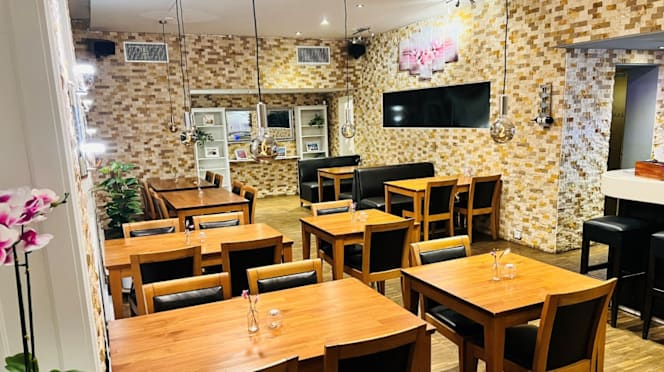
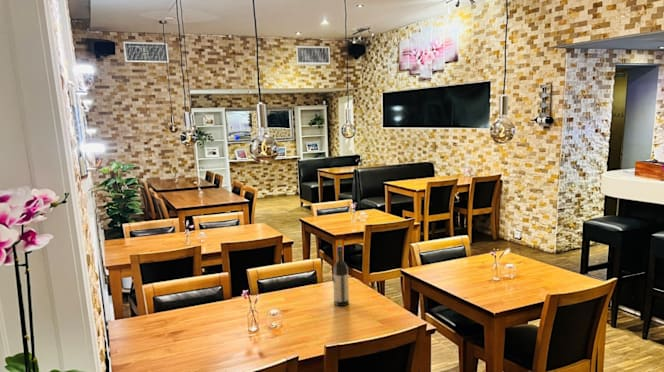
+ wine bottle [332,245,350,307]
